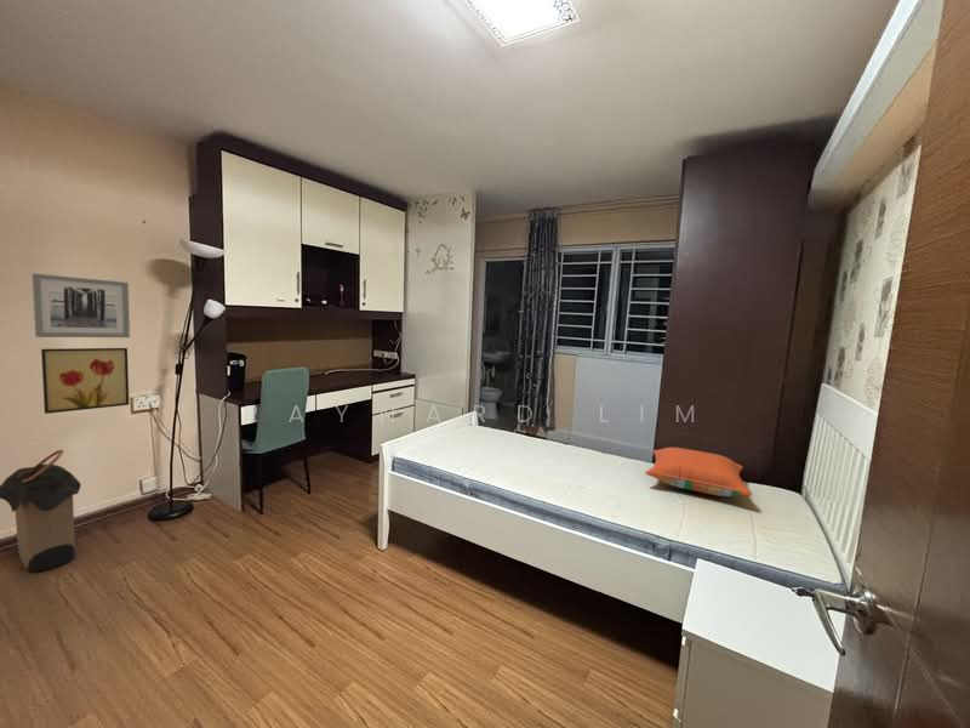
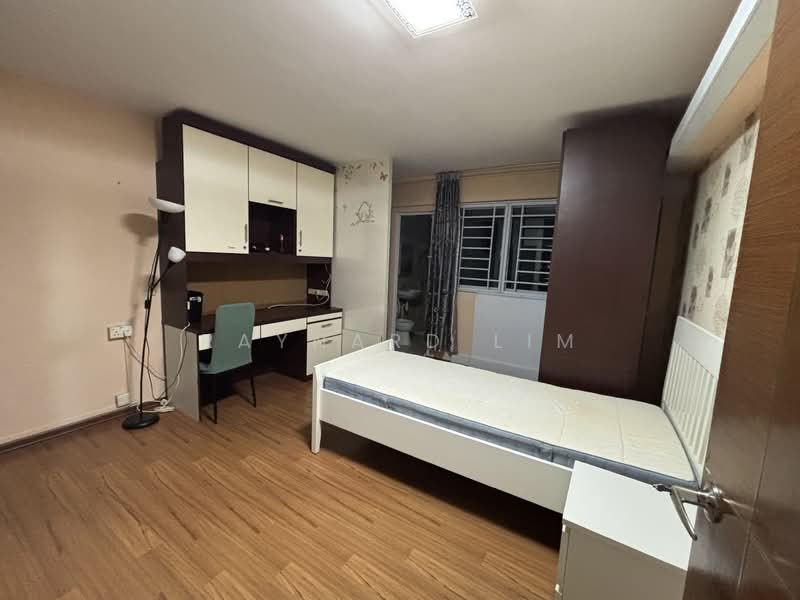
- laundry hamper [0,449,82,573]
- pillow [644,447,753,497]
- wall art [32,273,131,339]
- wall art [40,347,130,415]
